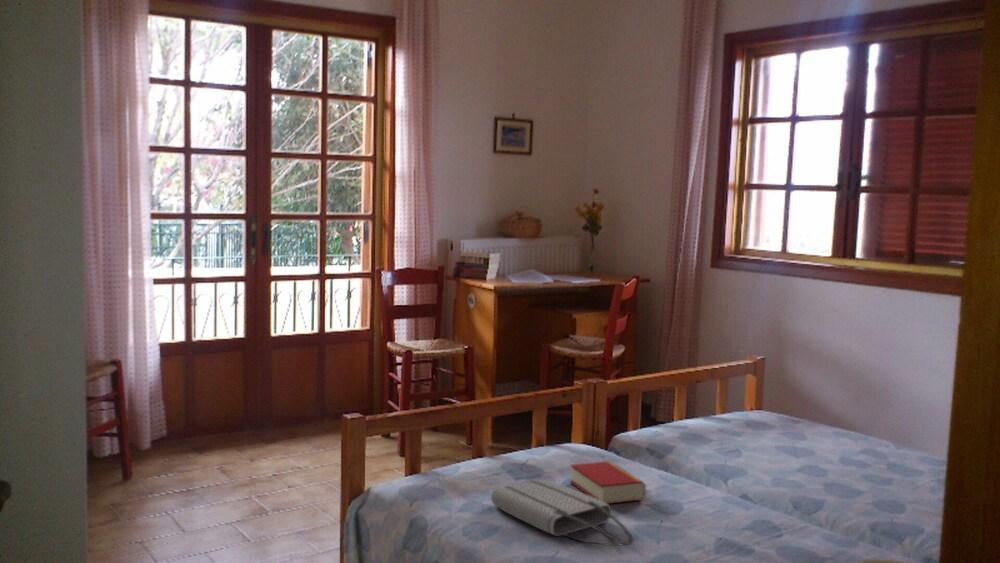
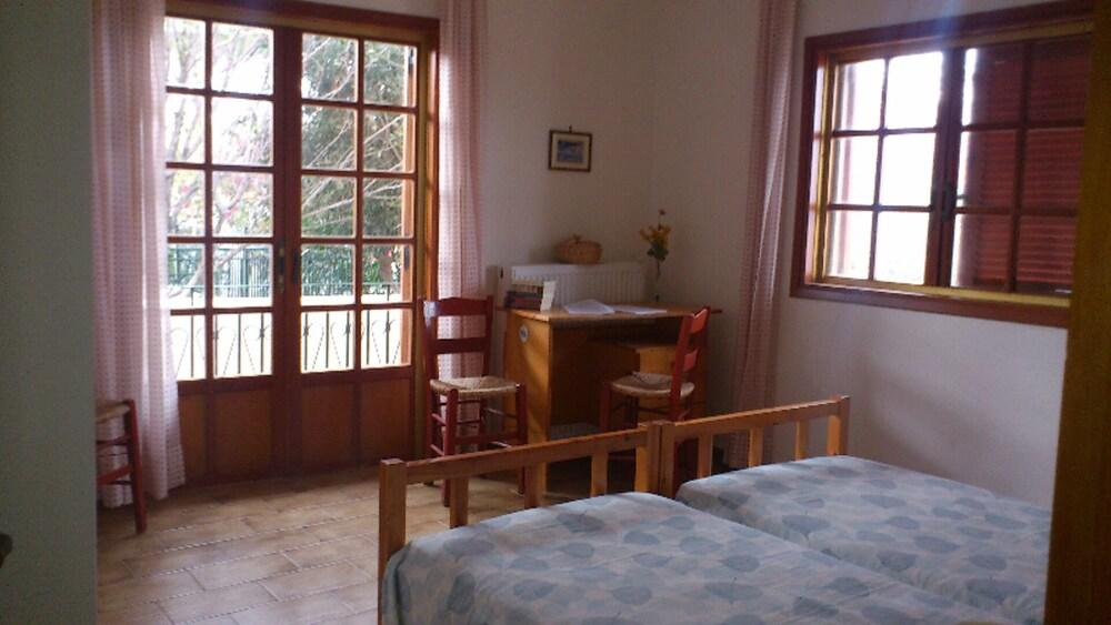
- book [569,460,647,505]
- tote bag [490,478,634,546]
